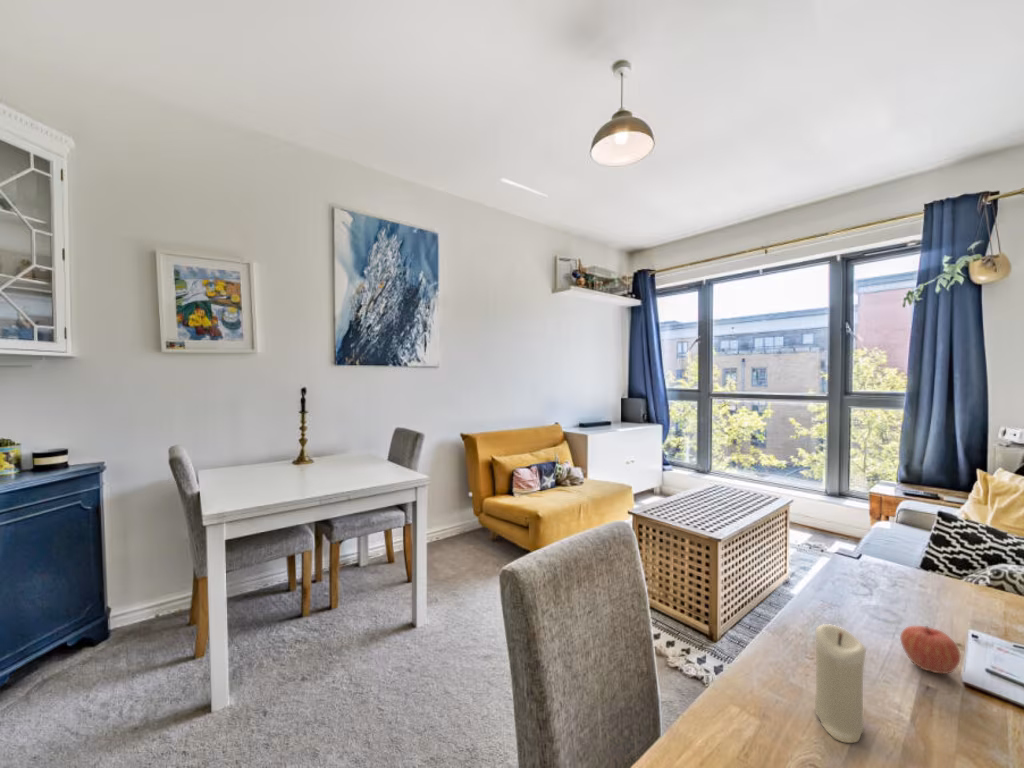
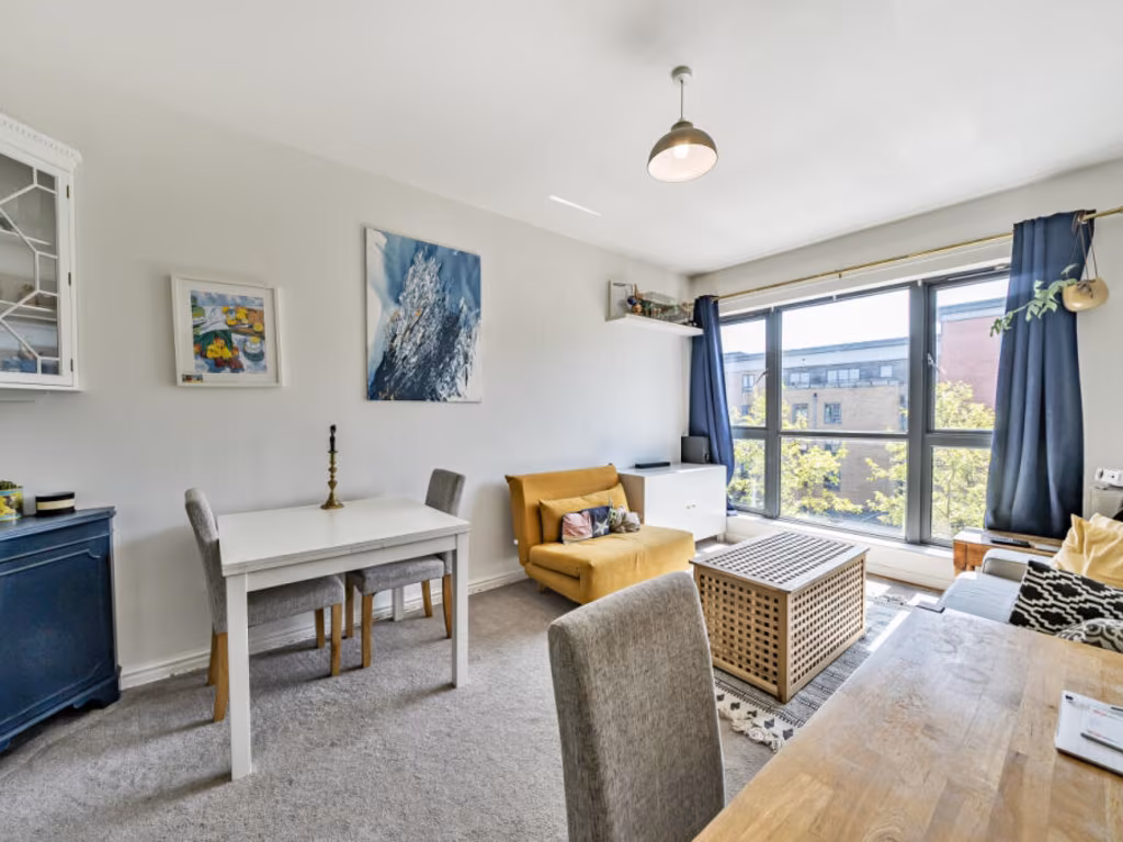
- candle [814,623,867,744]
- apple [899,625,962,675]
